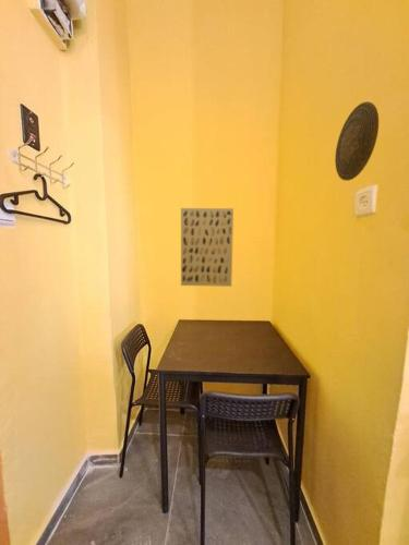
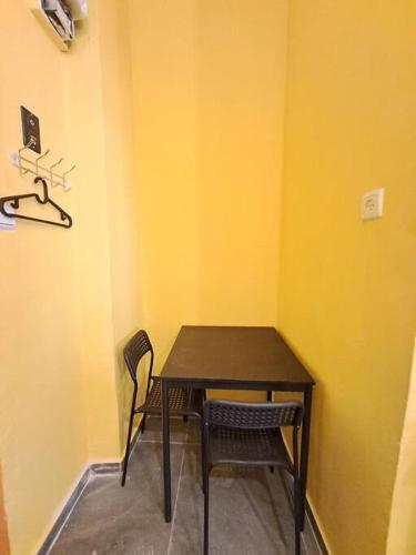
- decorative plate [334,100,380,182]
- wall art [180,207,234,288]
